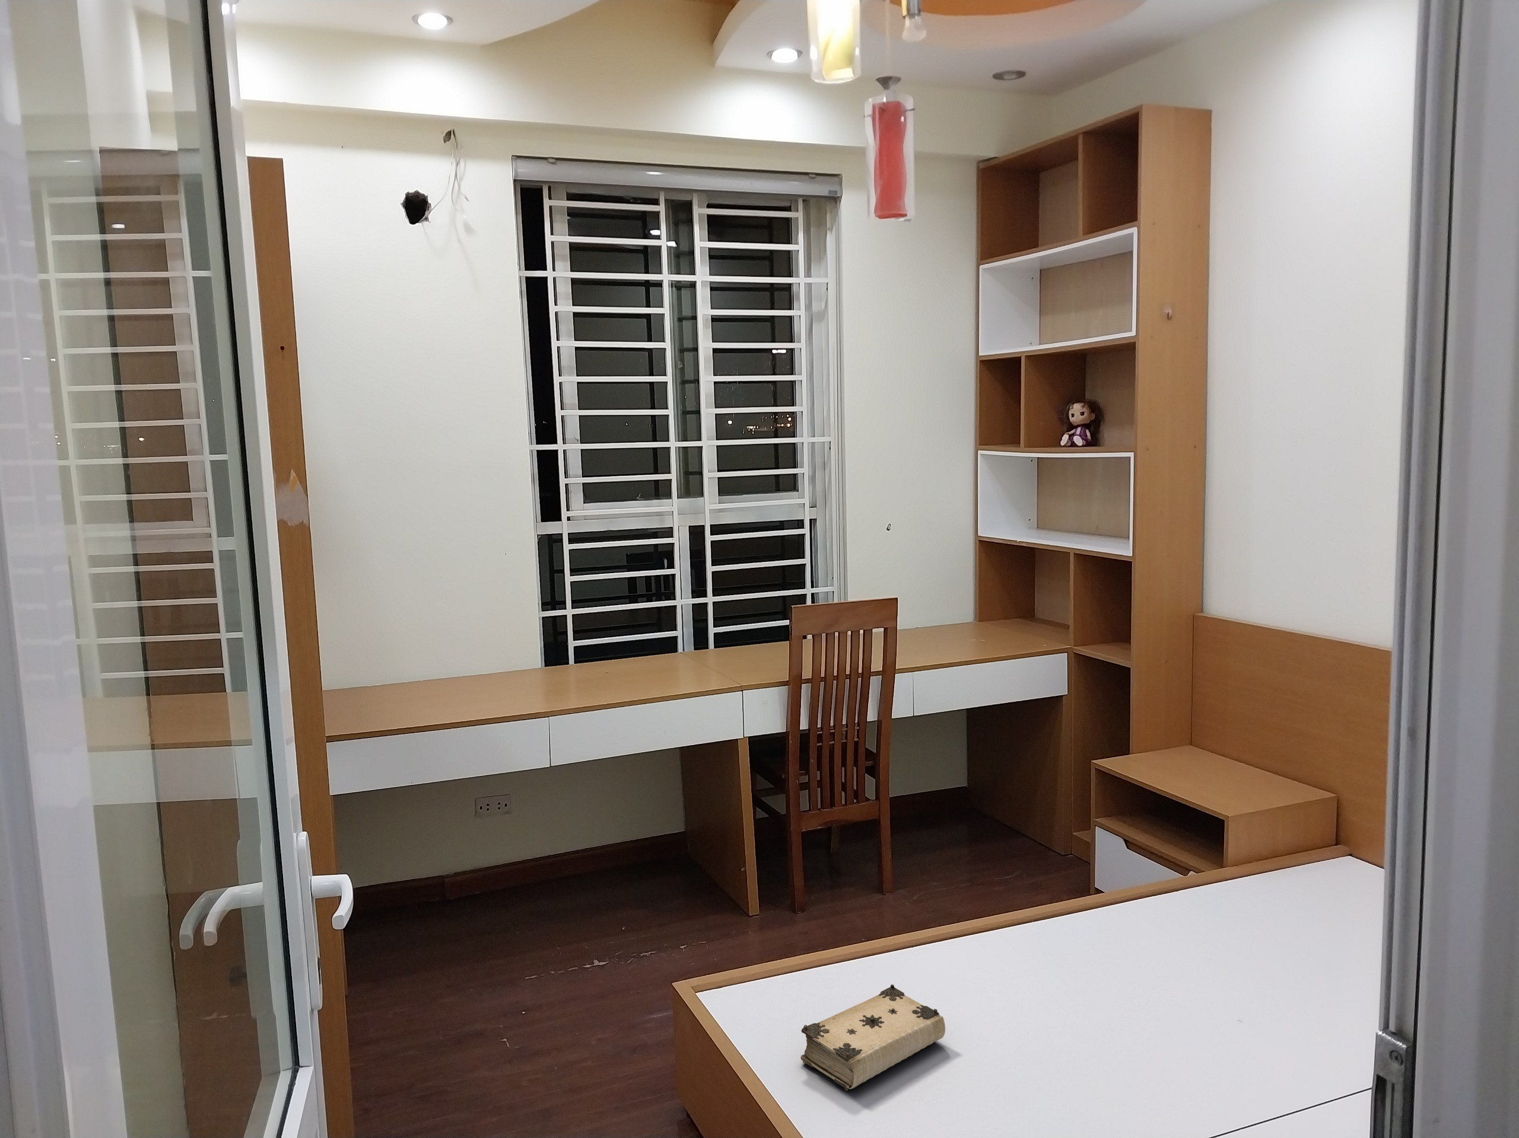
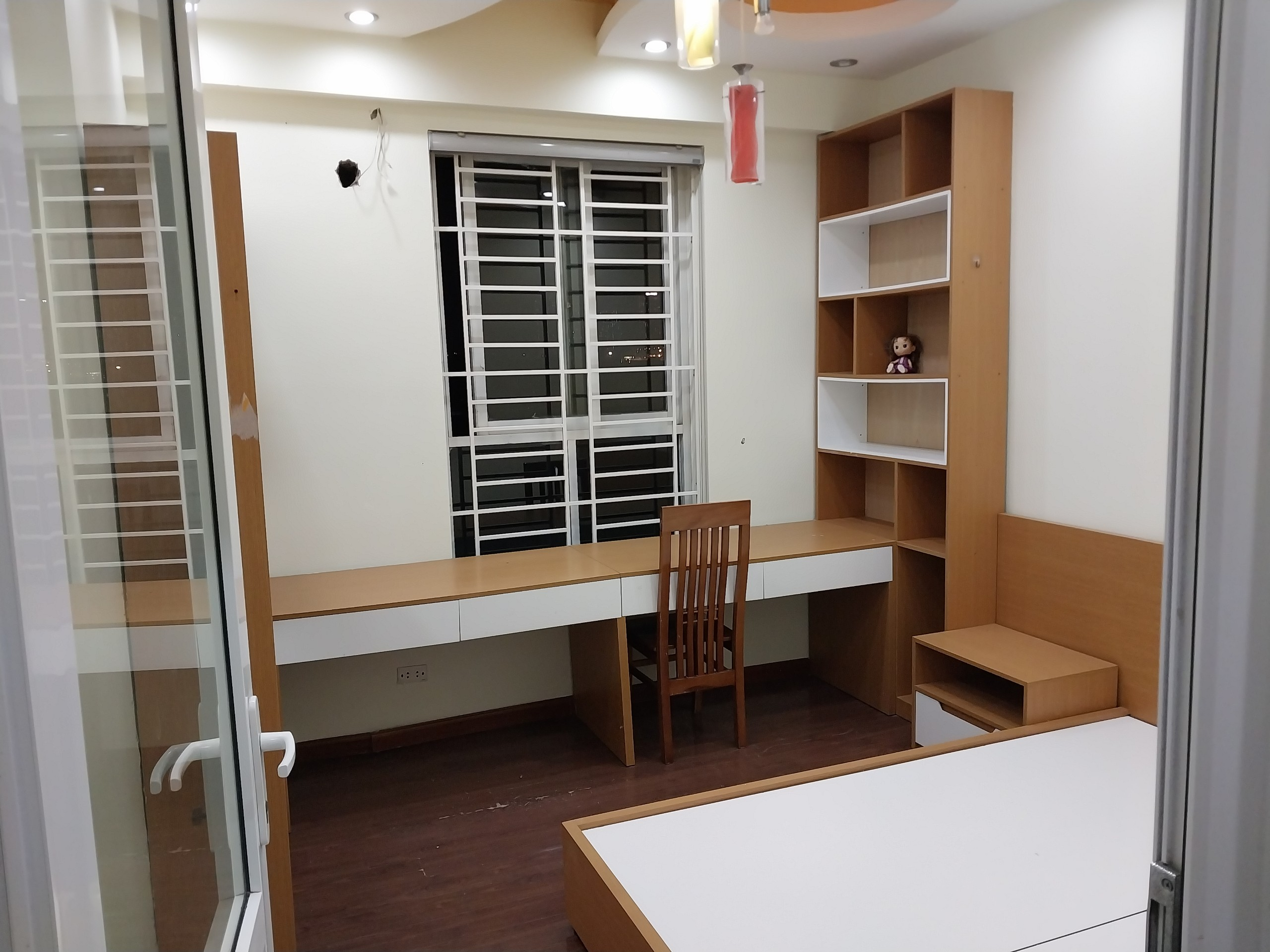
- book [800,984,946,1091]
